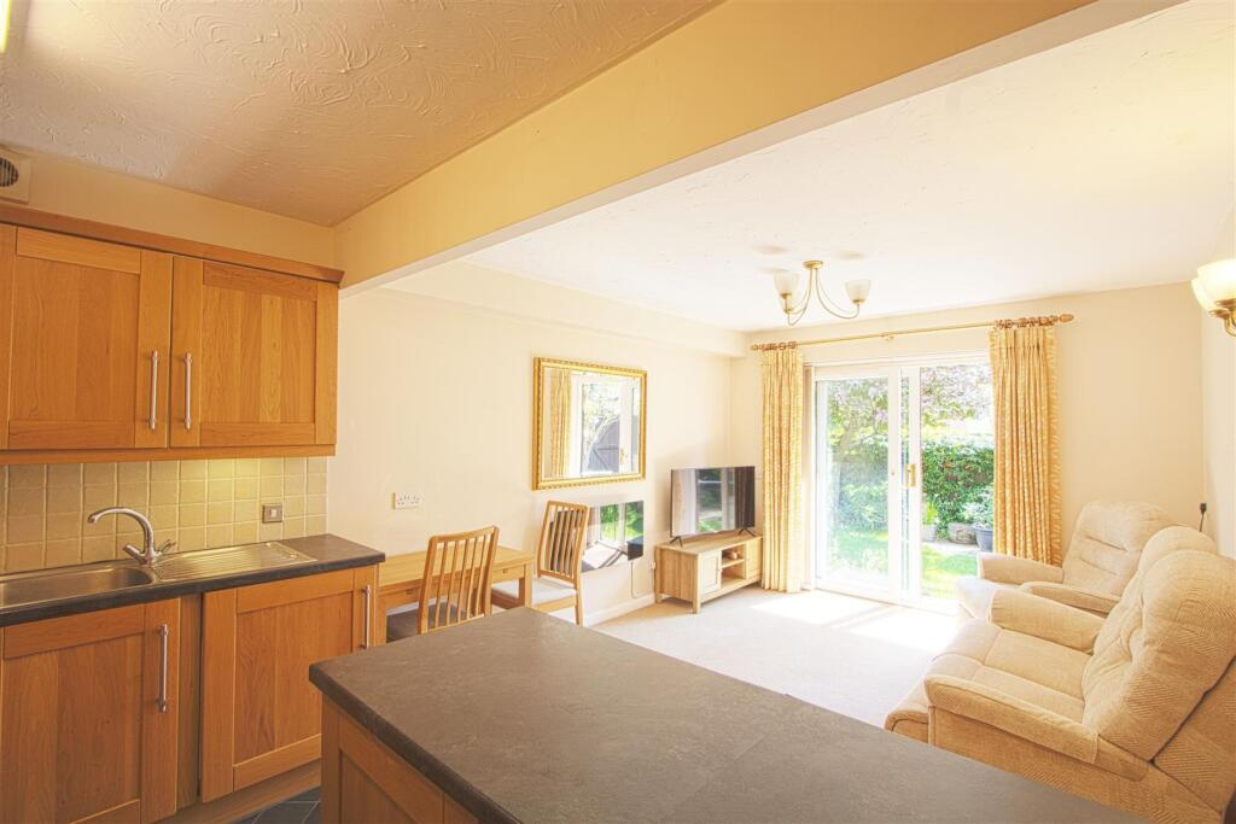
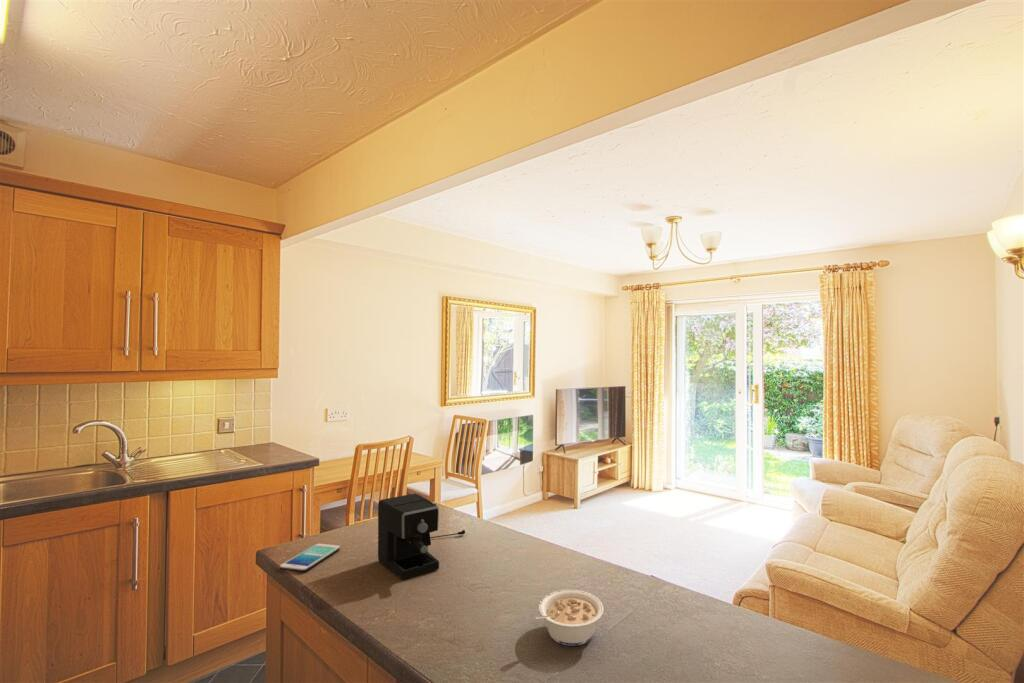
+ coffee maker [377,493,466,580]
+ smartphone [279,543,341,573]
+ legume [531,589,605,647]
